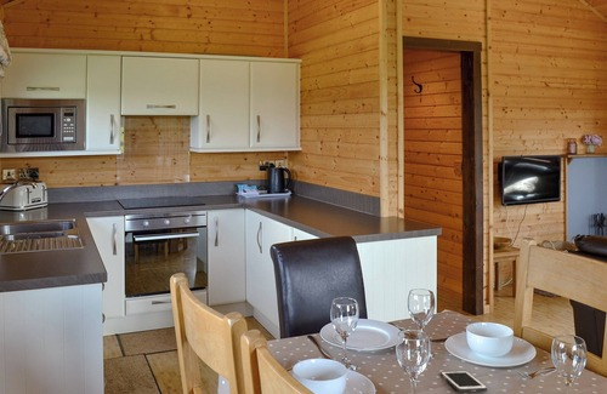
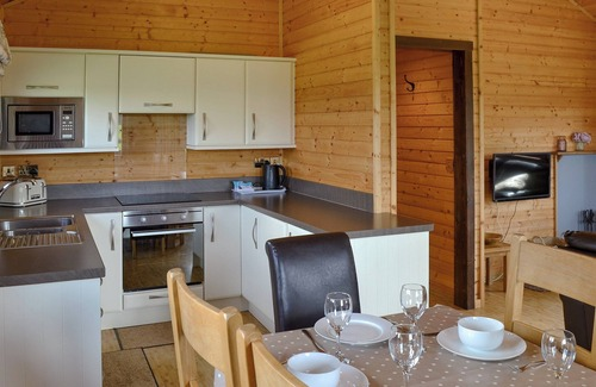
- cell phone [439,370,489,394]
